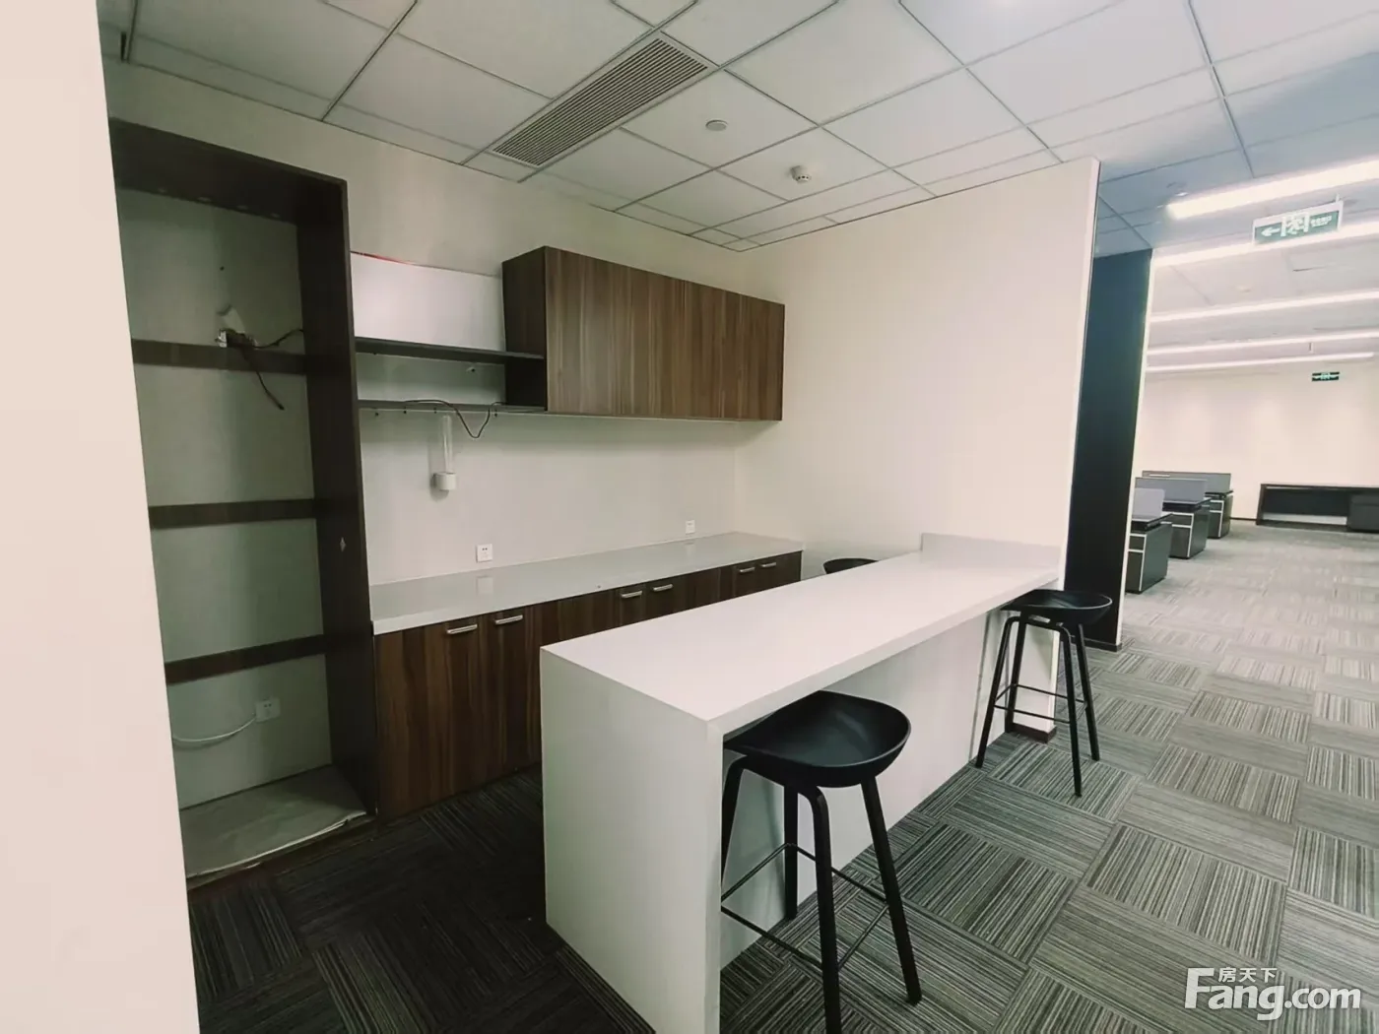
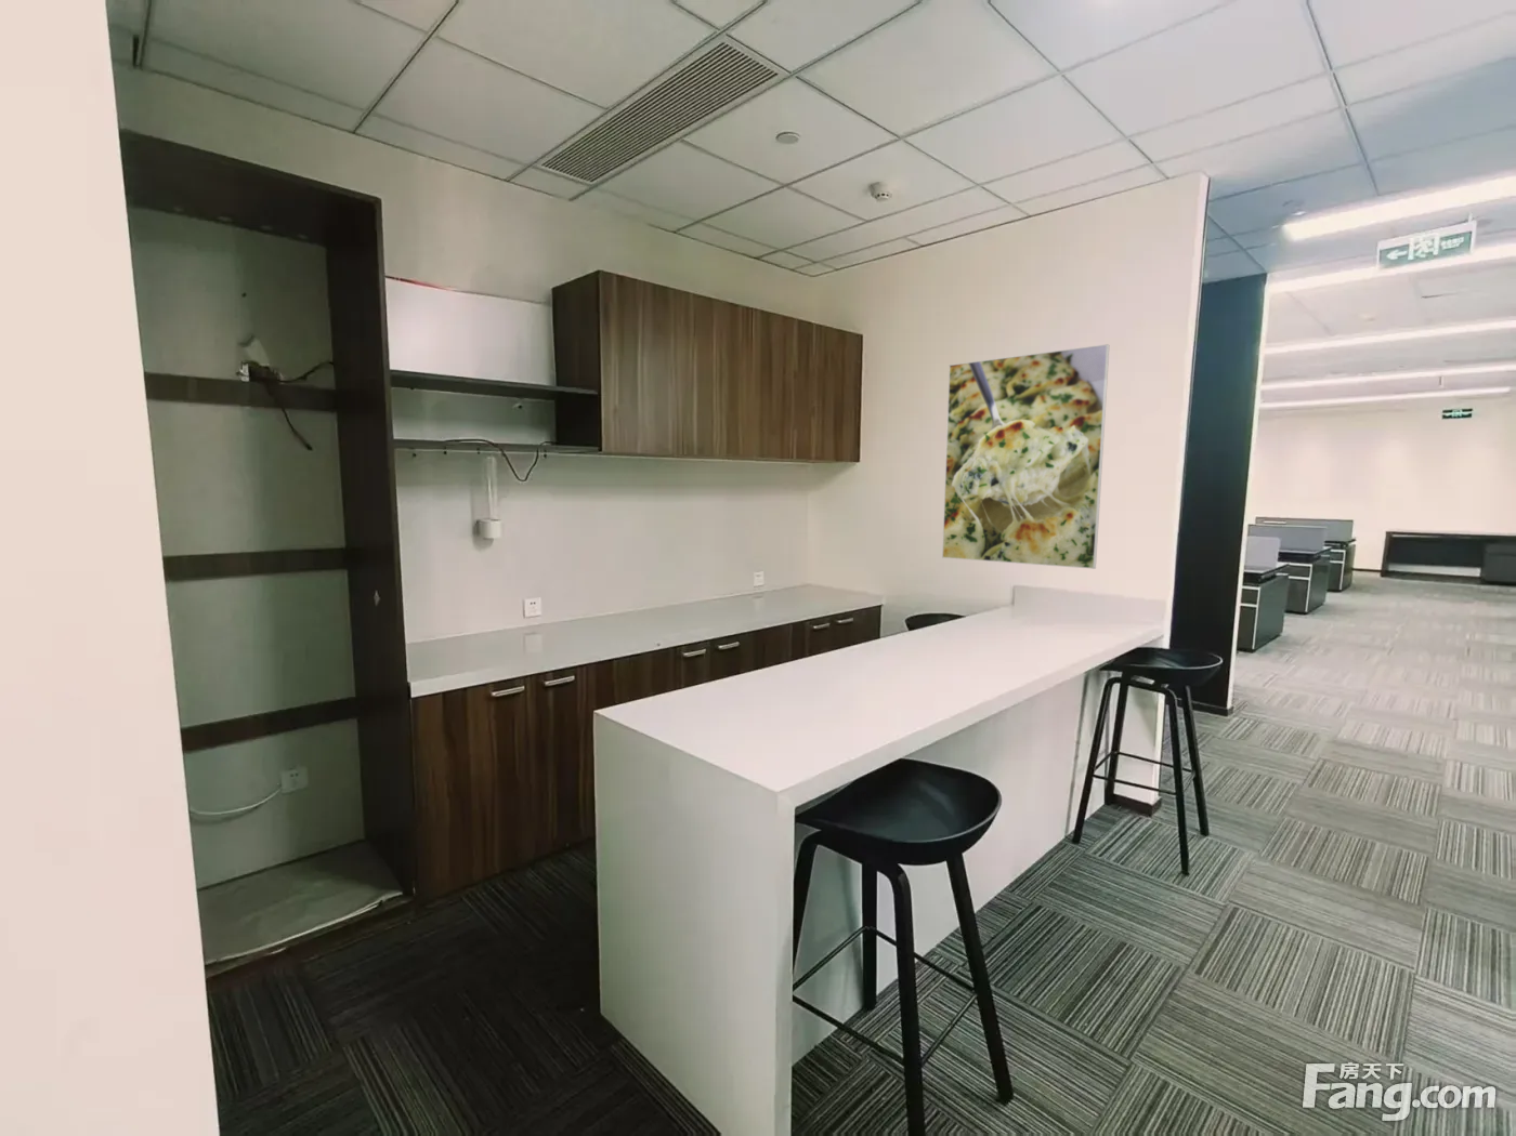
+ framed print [941,342,1110,570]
